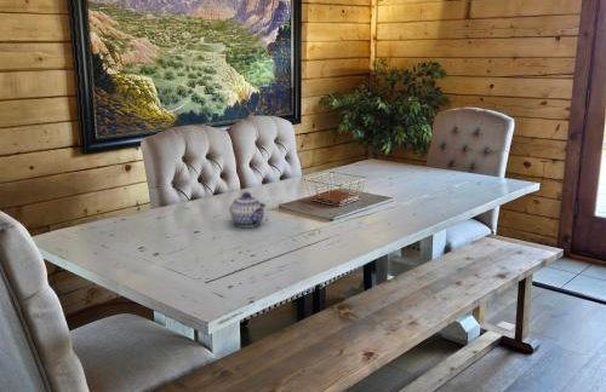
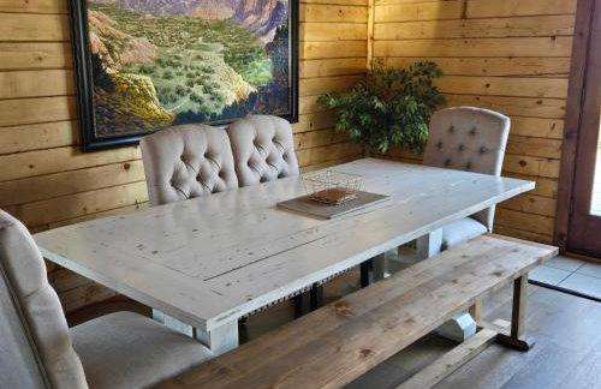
- teapot [228,191,268,229]
